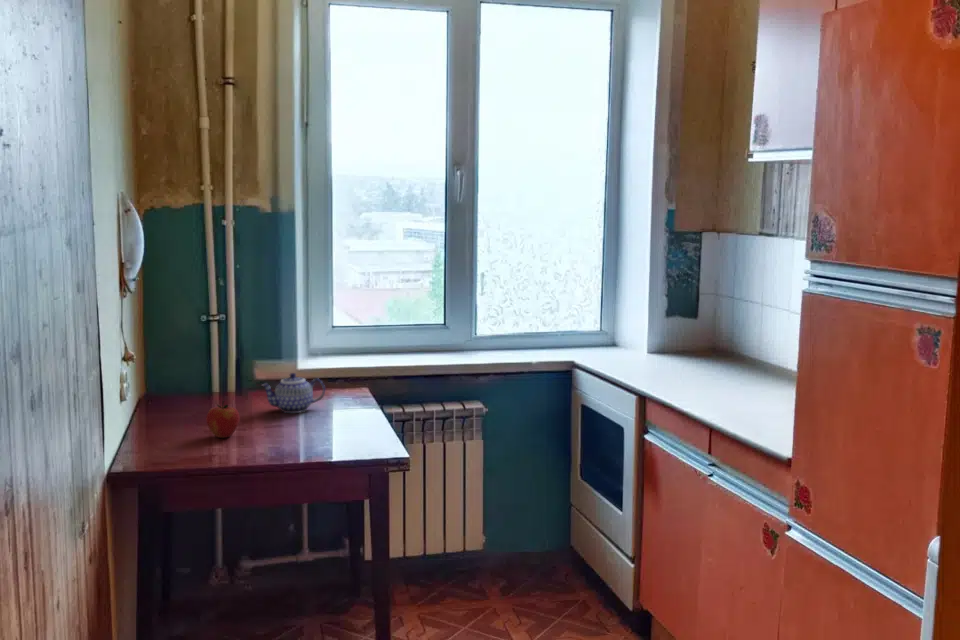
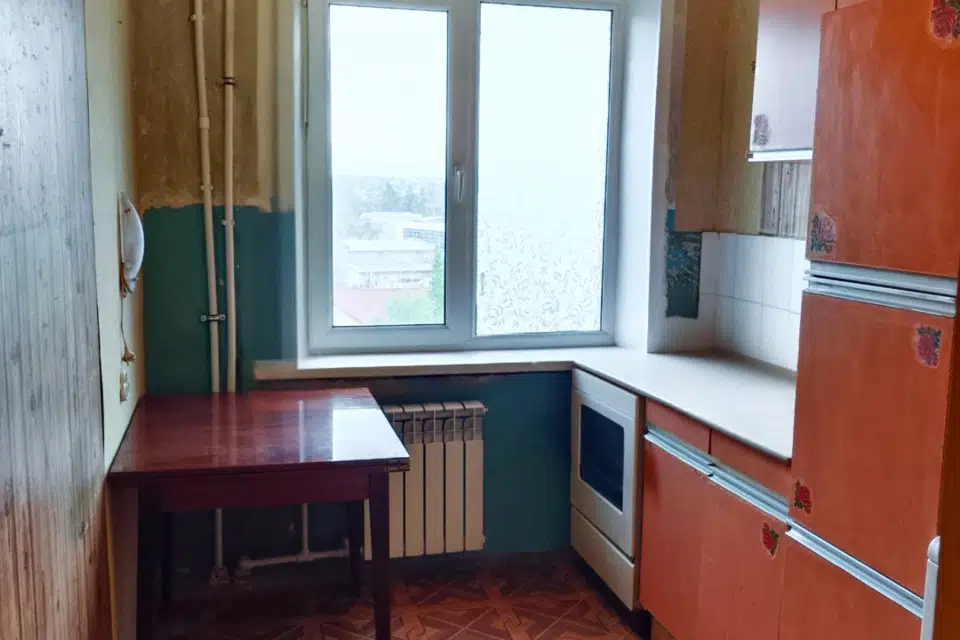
- teapot [259,372,326,414]
- apple [205,400,241,439]
